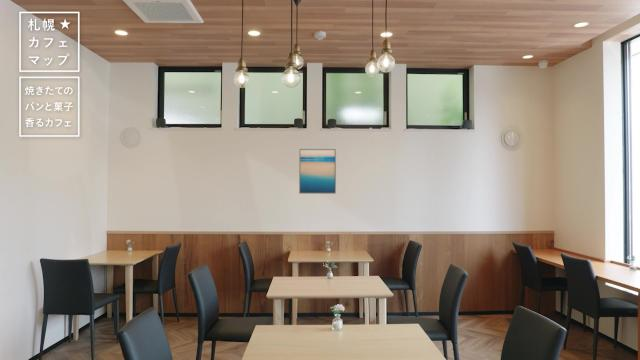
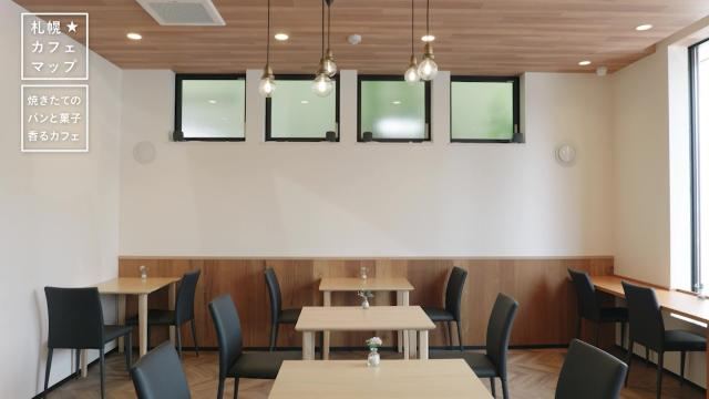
- wall art [298,148,337,195]
